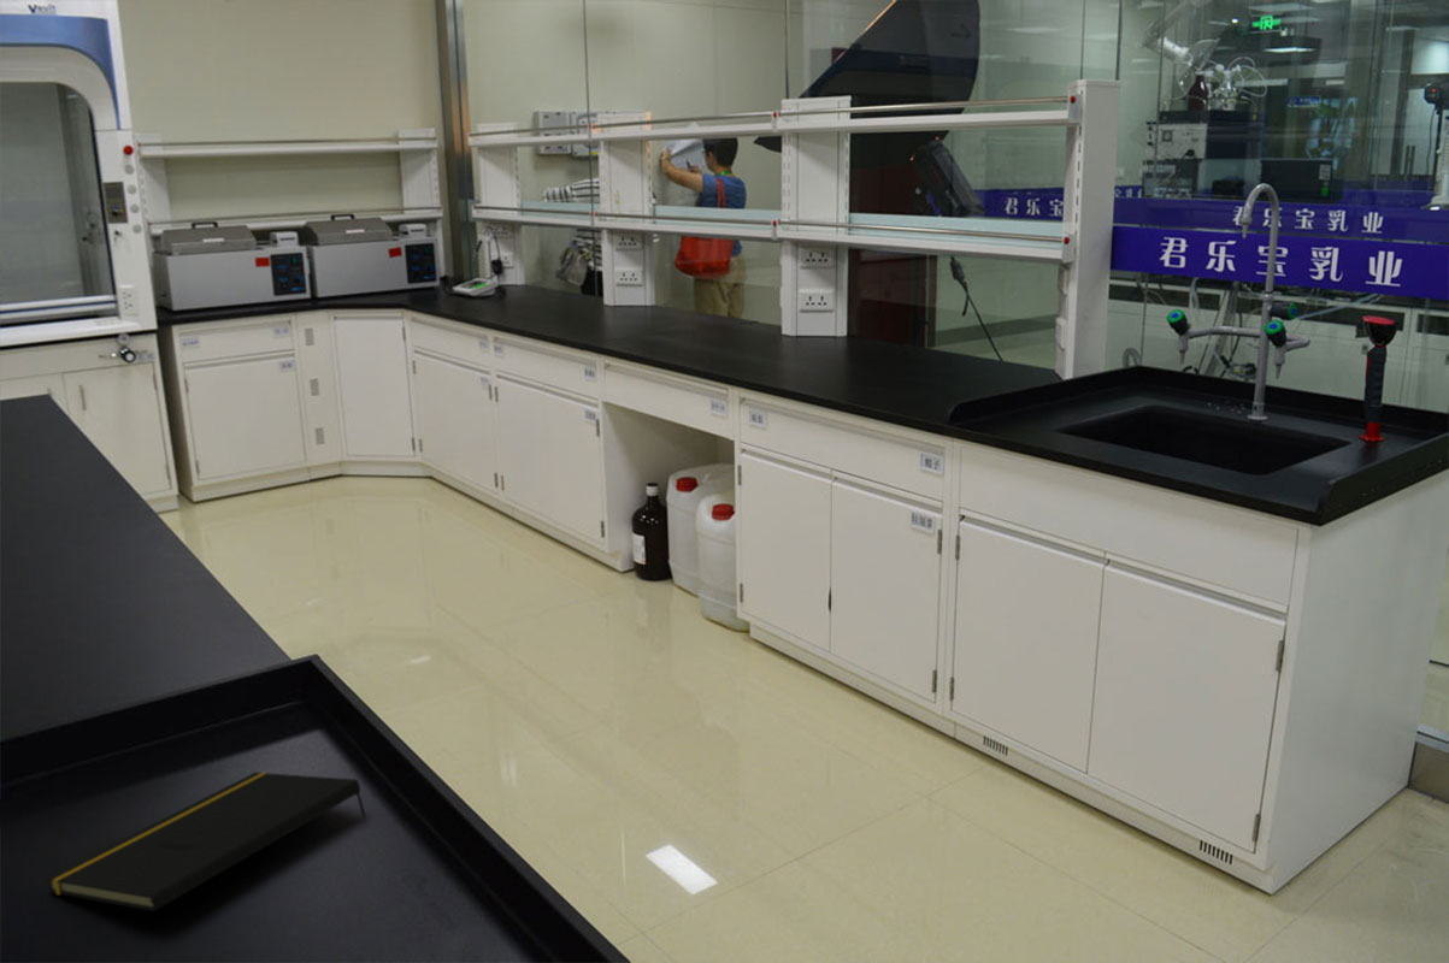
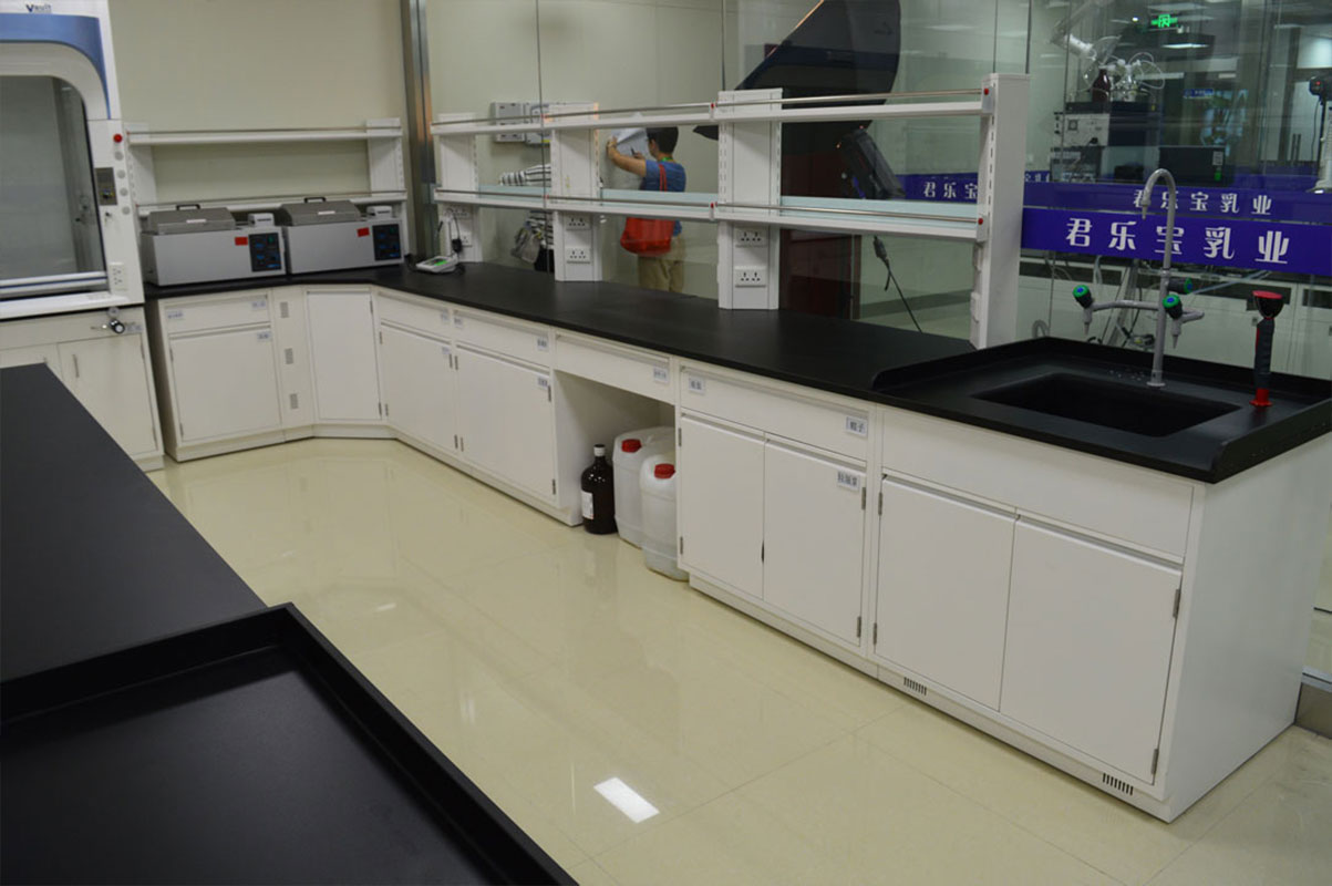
- notepad [45,772,367,912]
